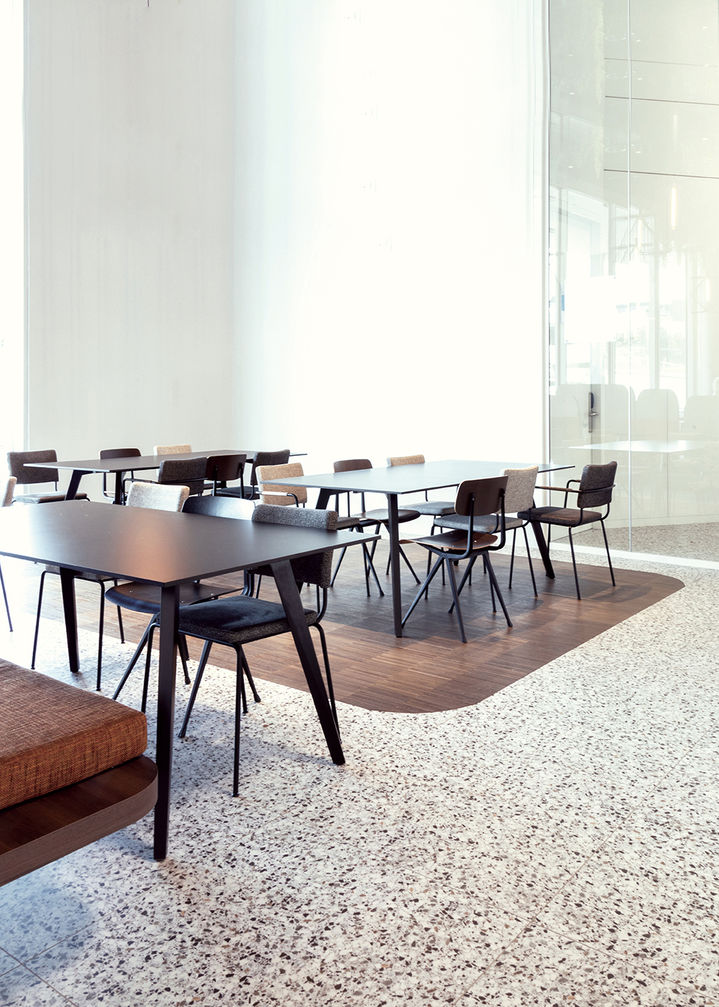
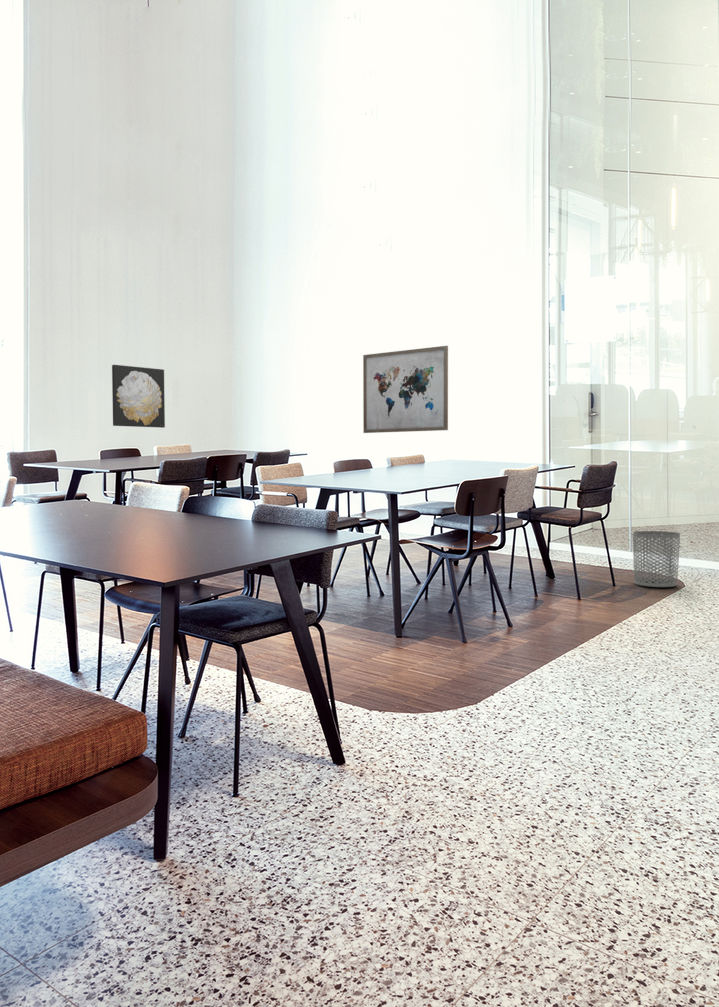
+ wall art [362,345,449,434]
+ wall art [111,364,166,429]
+ waste bin [632,530,681,588]
